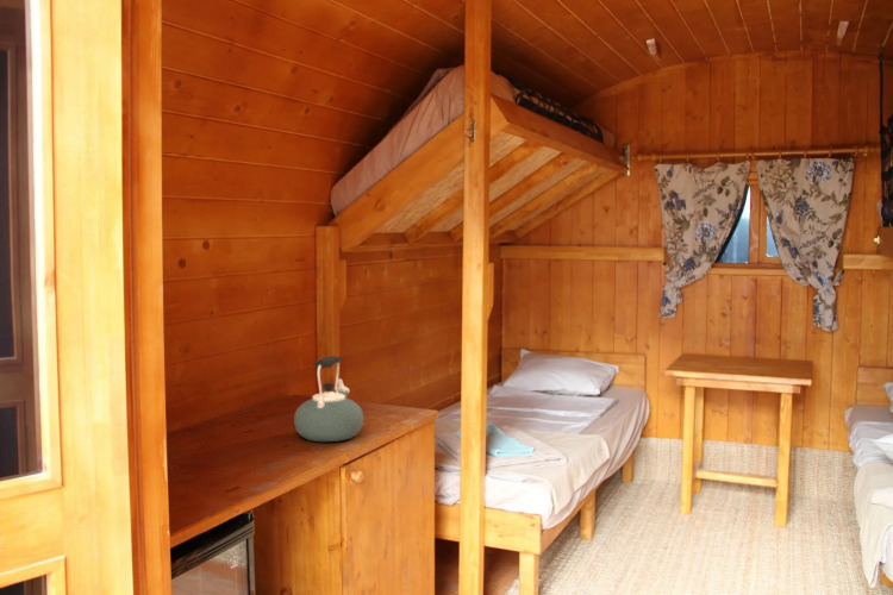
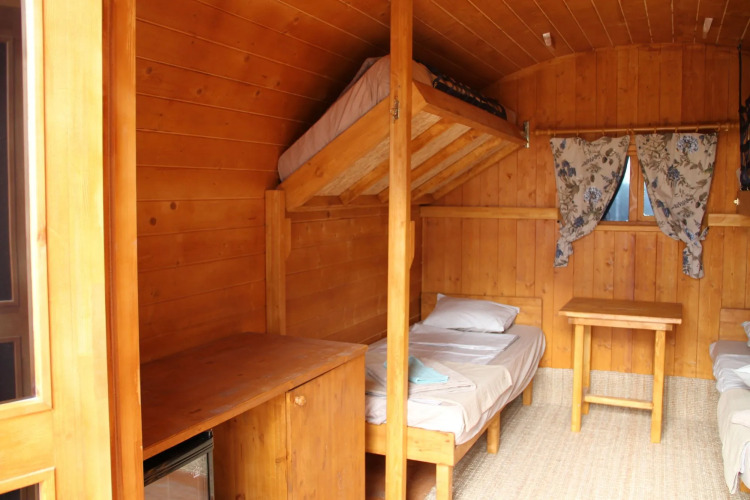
- kettle [293,355,364,443]
